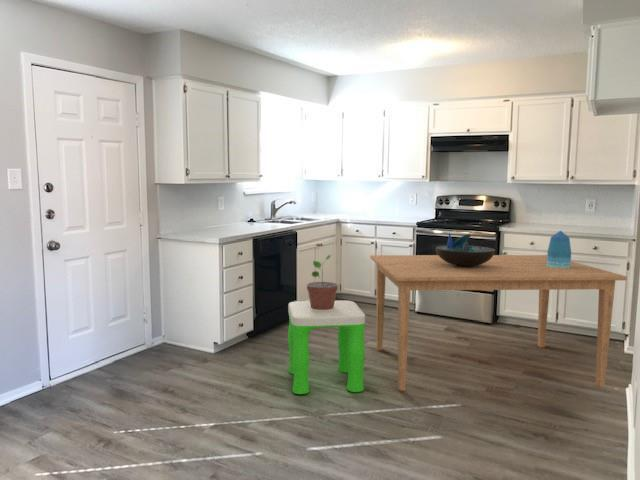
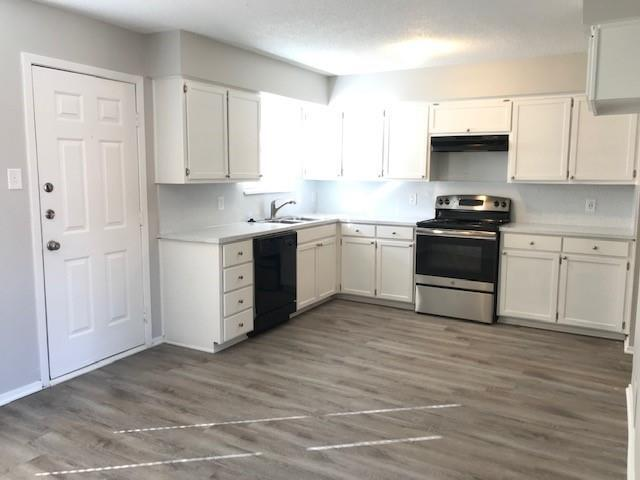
- decorative bowl [435,231,496,267]
- vase [546,230,572,268]
- stool [287,299,366,395]
- potted plant [306,253,339,310]
- dining table [369,254,628,392]
